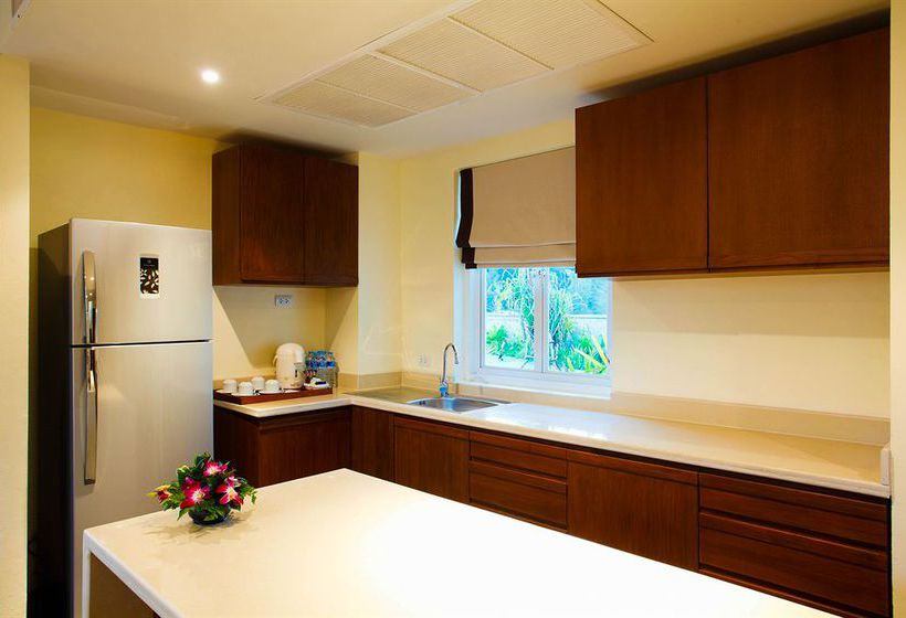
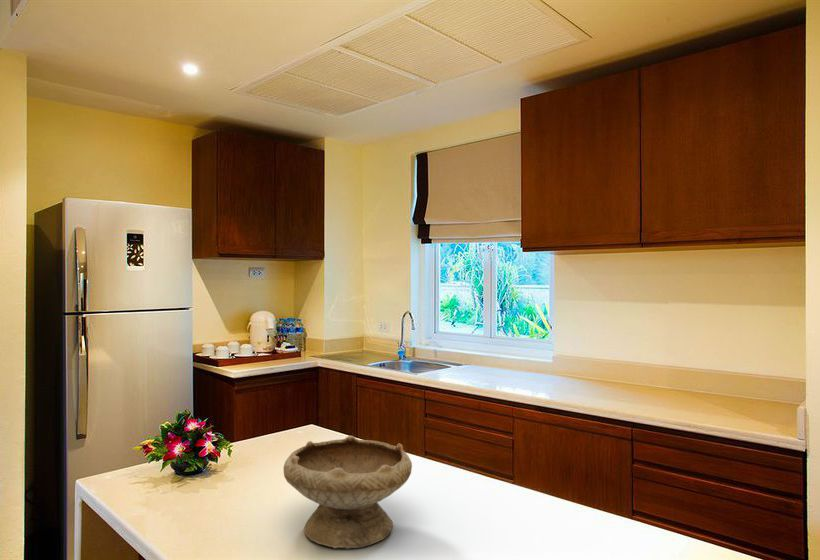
+ bowl [282,435,413,550]
